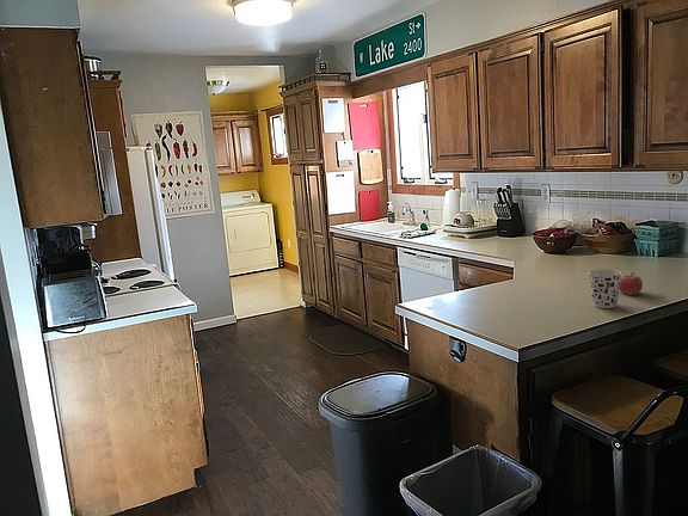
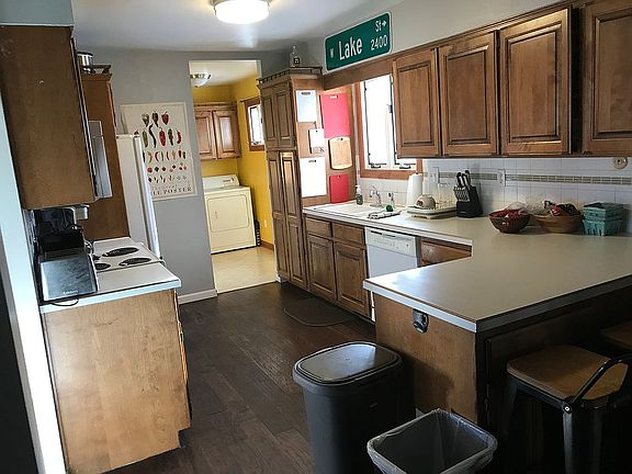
- cup [588,269,622,309]
- fruit [619,271,644,296]
